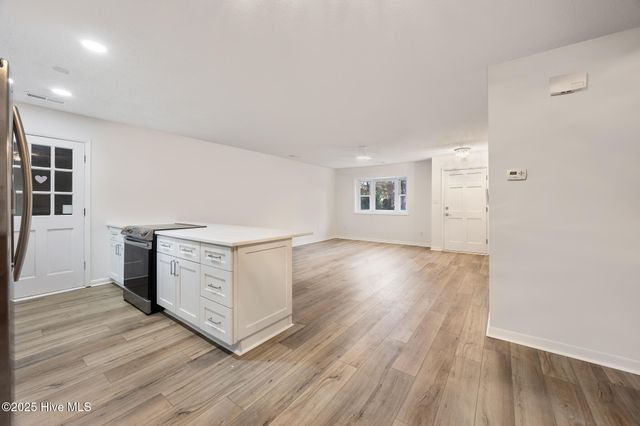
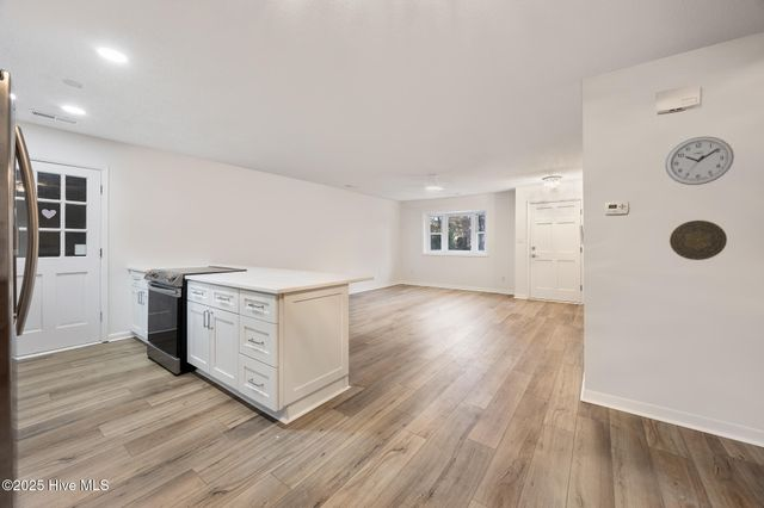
+ decorative plate [668,219,728,261]
+ wall clock [664,136,735,186]
